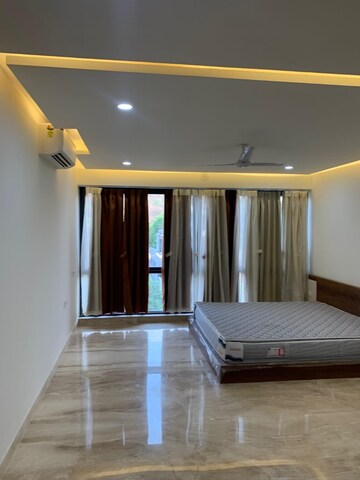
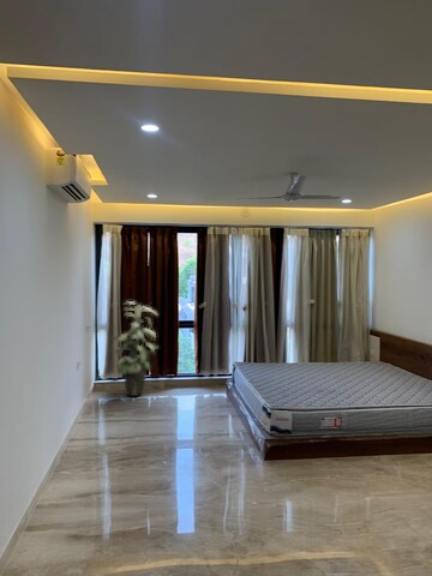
+ indoor plant [109,300,160,397]
